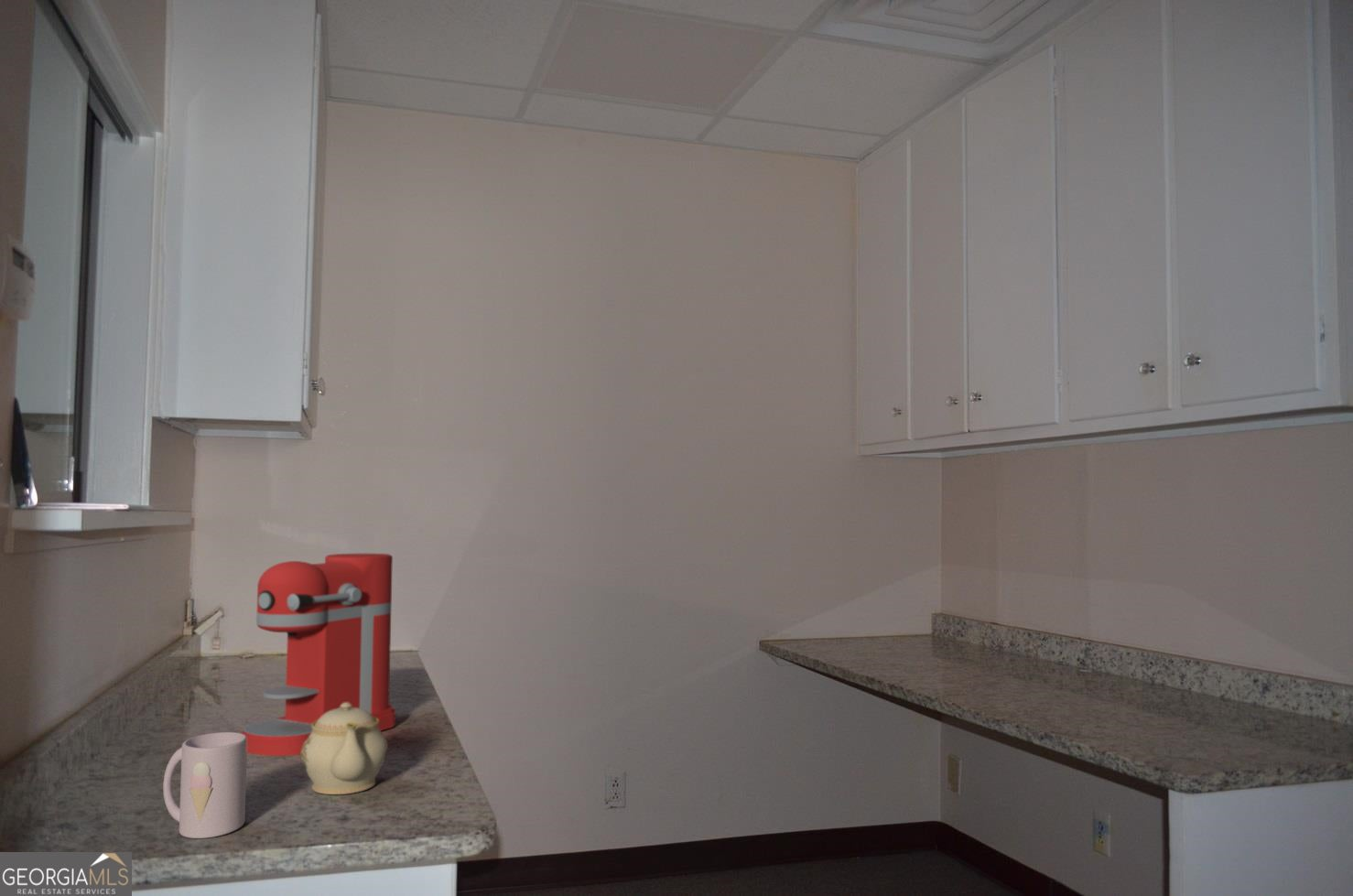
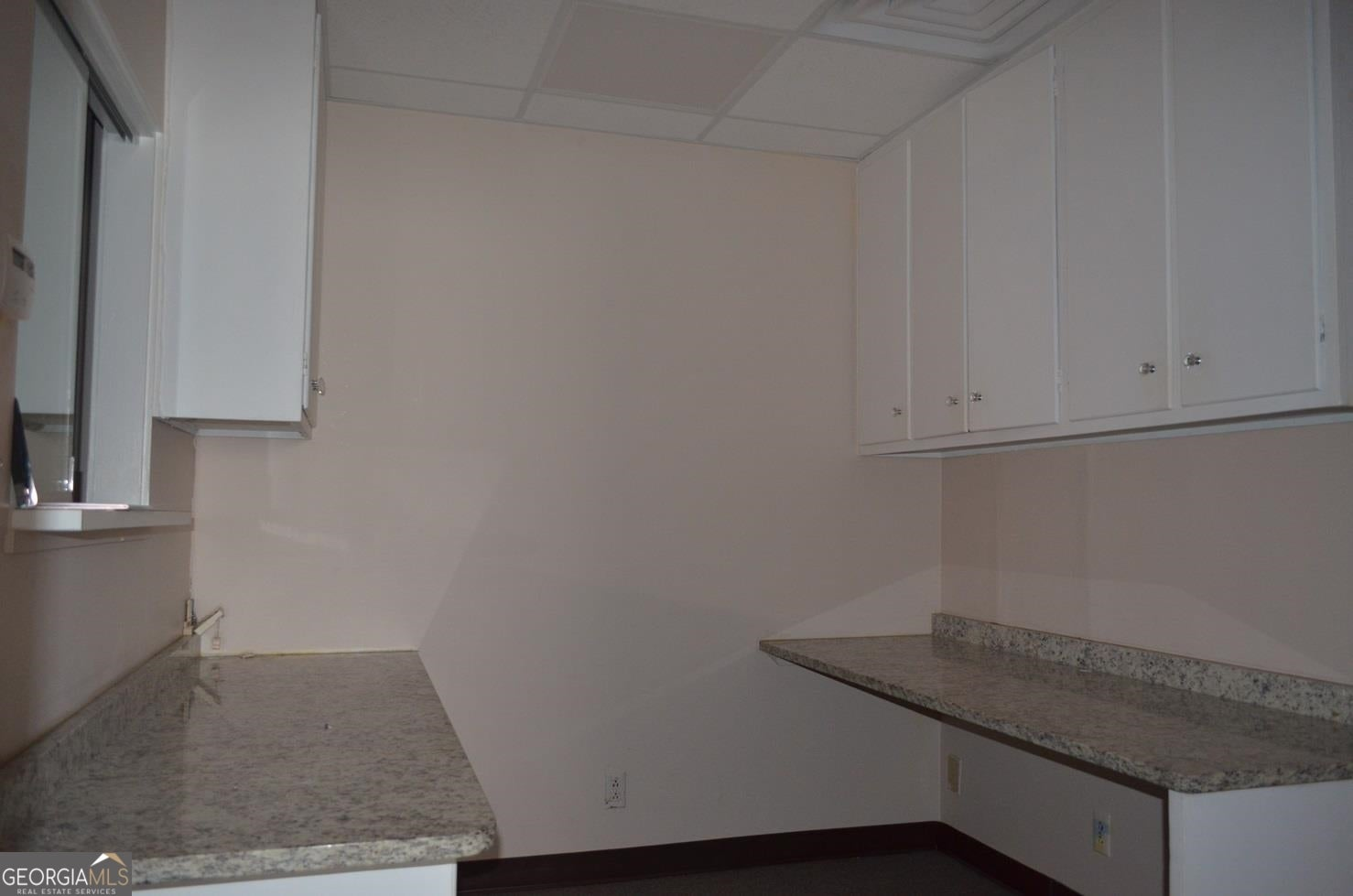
- coffee maker [240,553,396,757]
- mug [162,731,248,839]
- teapot [300,703,389,795]
